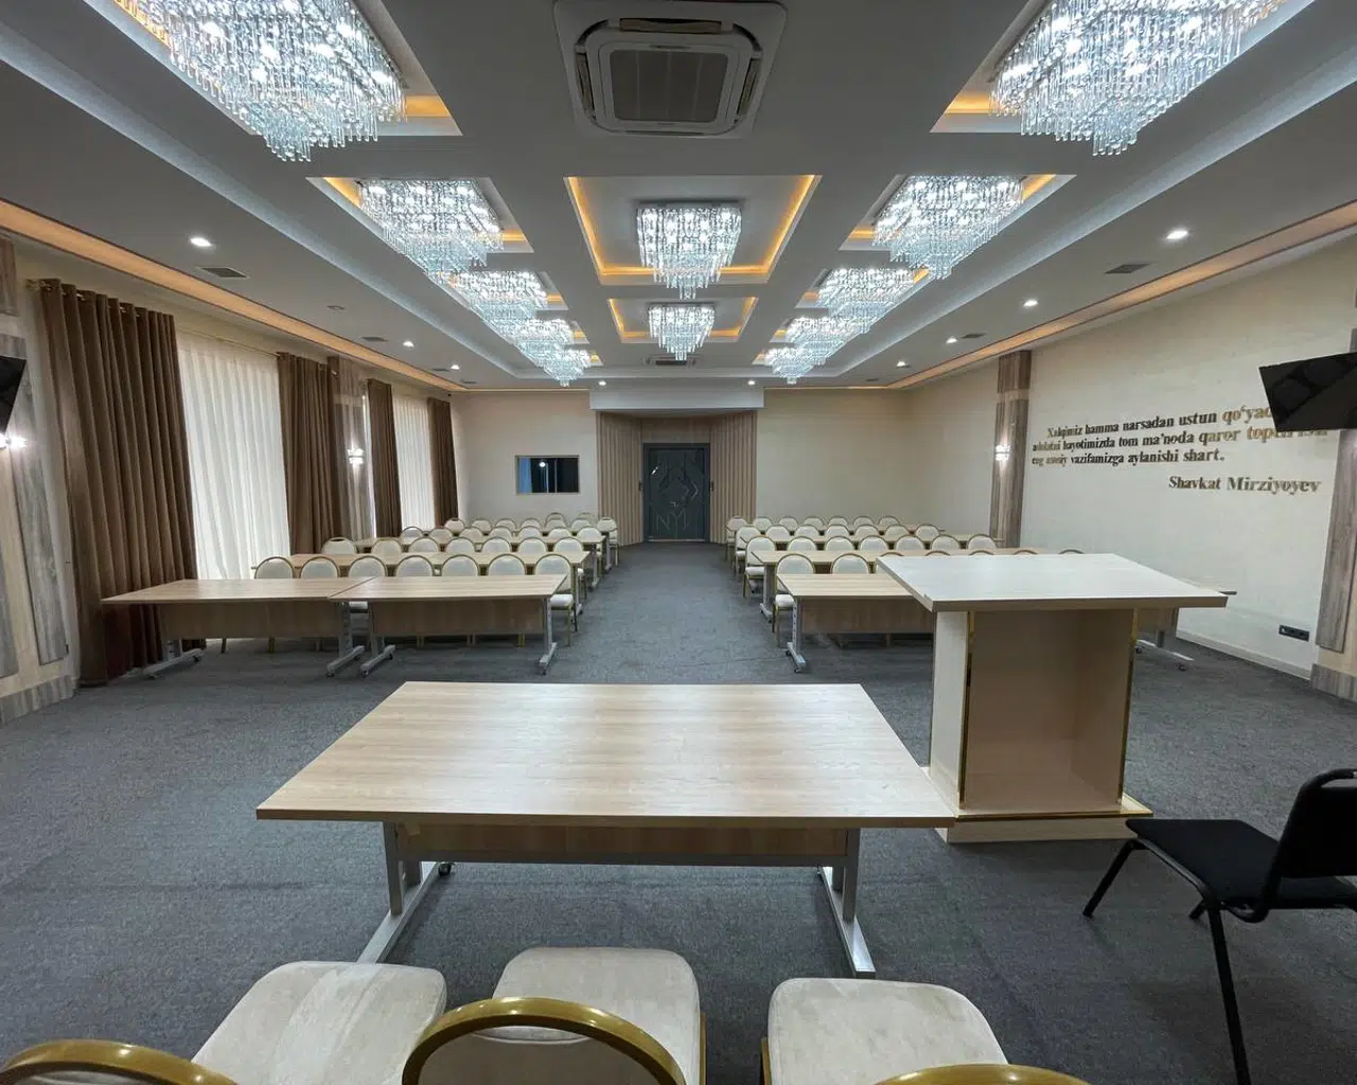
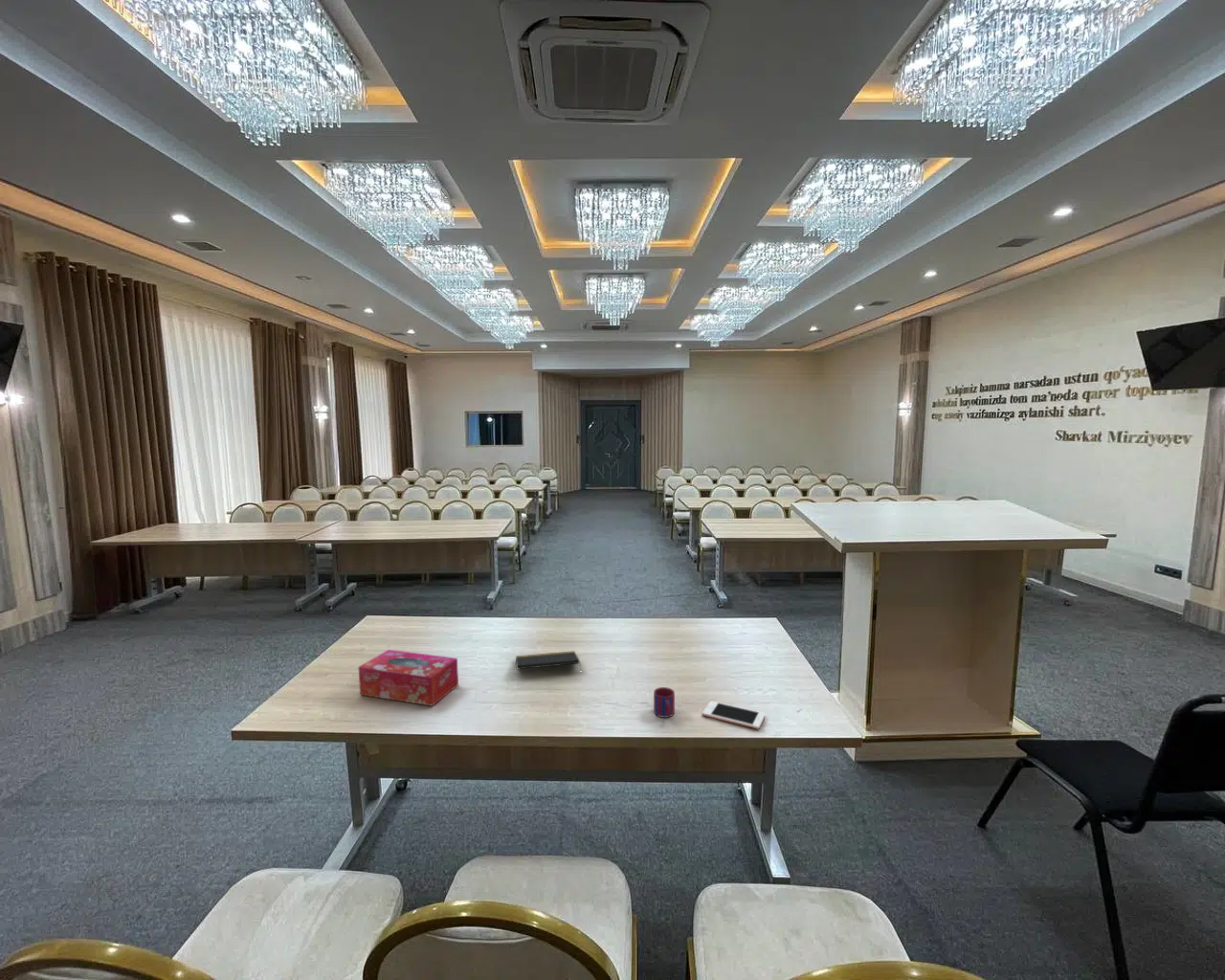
+ cell phone [702,700,766,730]
+ mug [653,686,676,719]
+ tissue box [357,649,459,707]
+ notepad [515,650,582,670]
